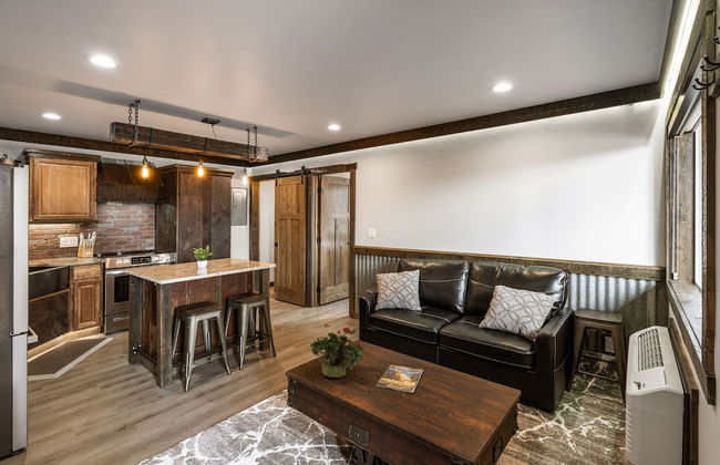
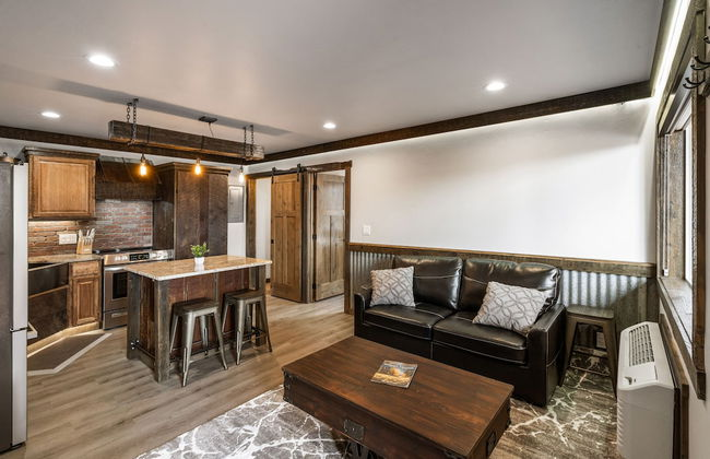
- potted plant [309,322,363,379]
